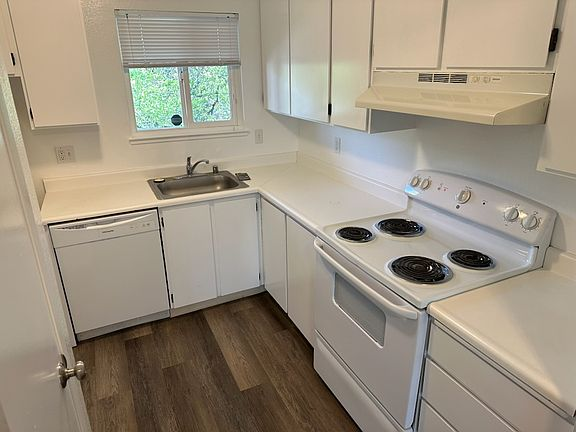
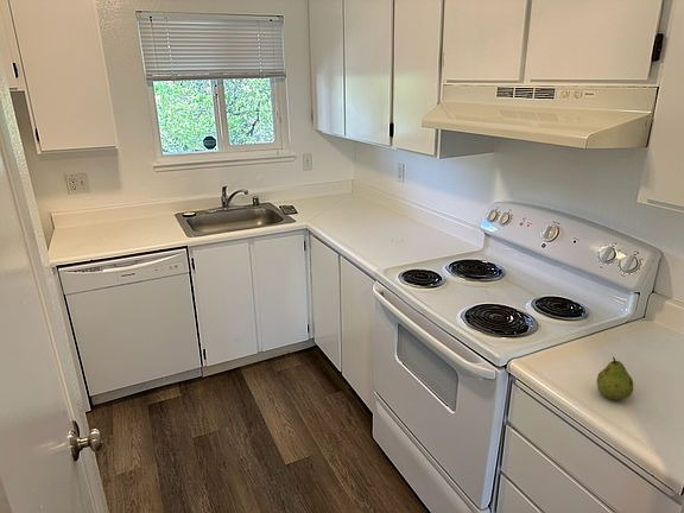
+ fruit [596,356,634,401]
